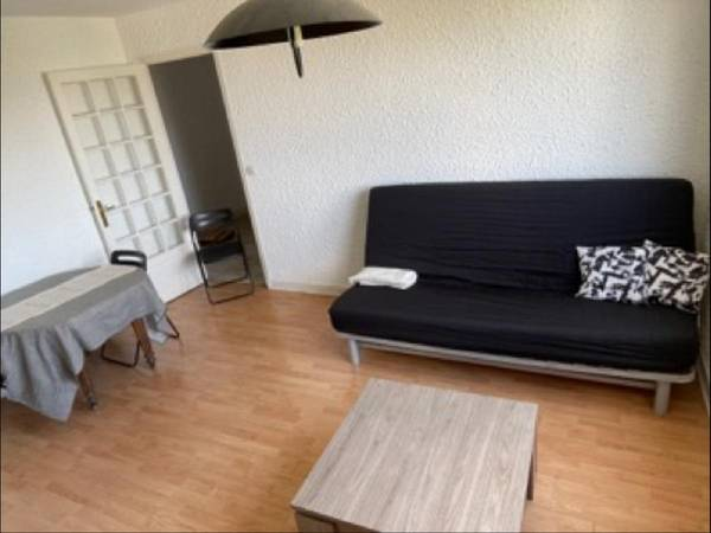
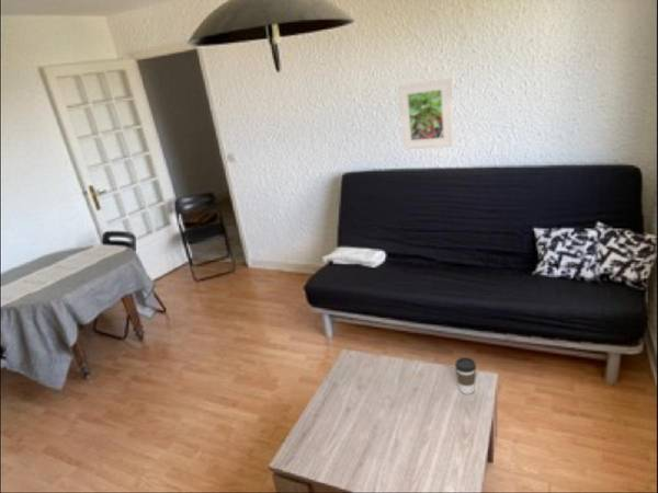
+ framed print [397,78,455,151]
+ coffee cup [454,356,477,395]
